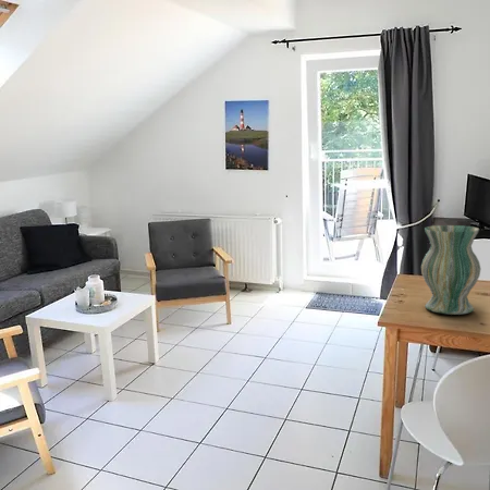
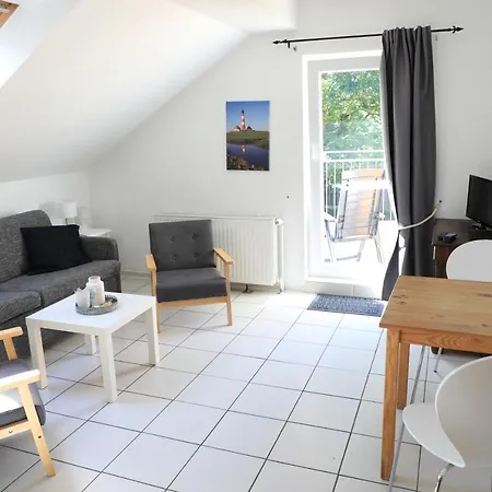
- vase [420,224,481,316]
